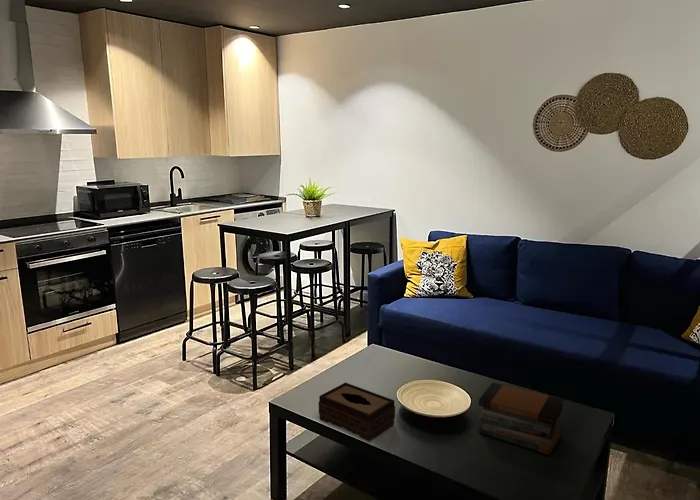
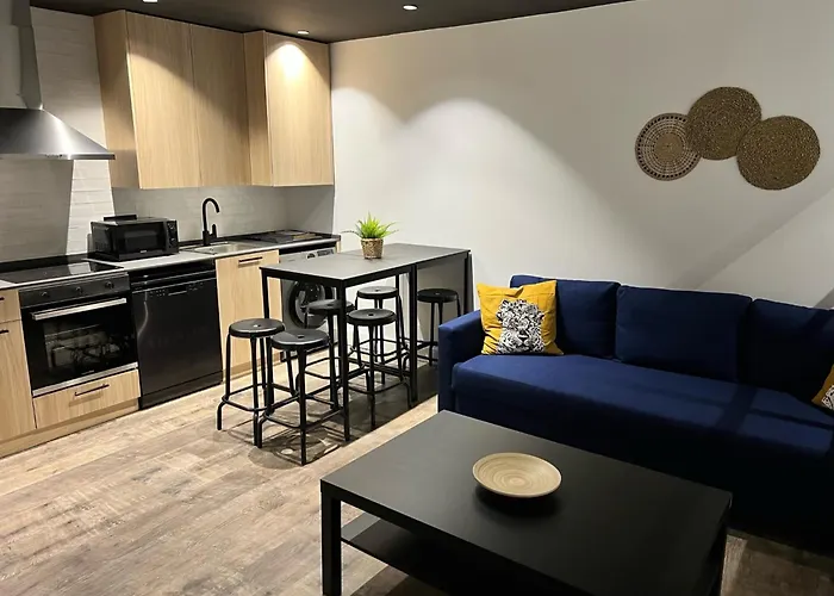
- book stack [478,381,565,456]
- tissue box [318,381,396,442]
